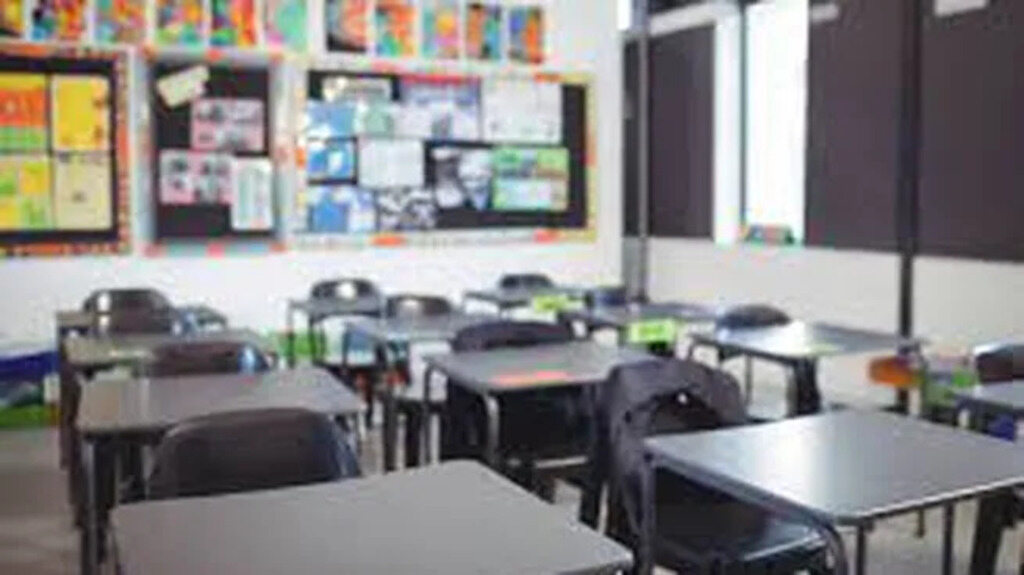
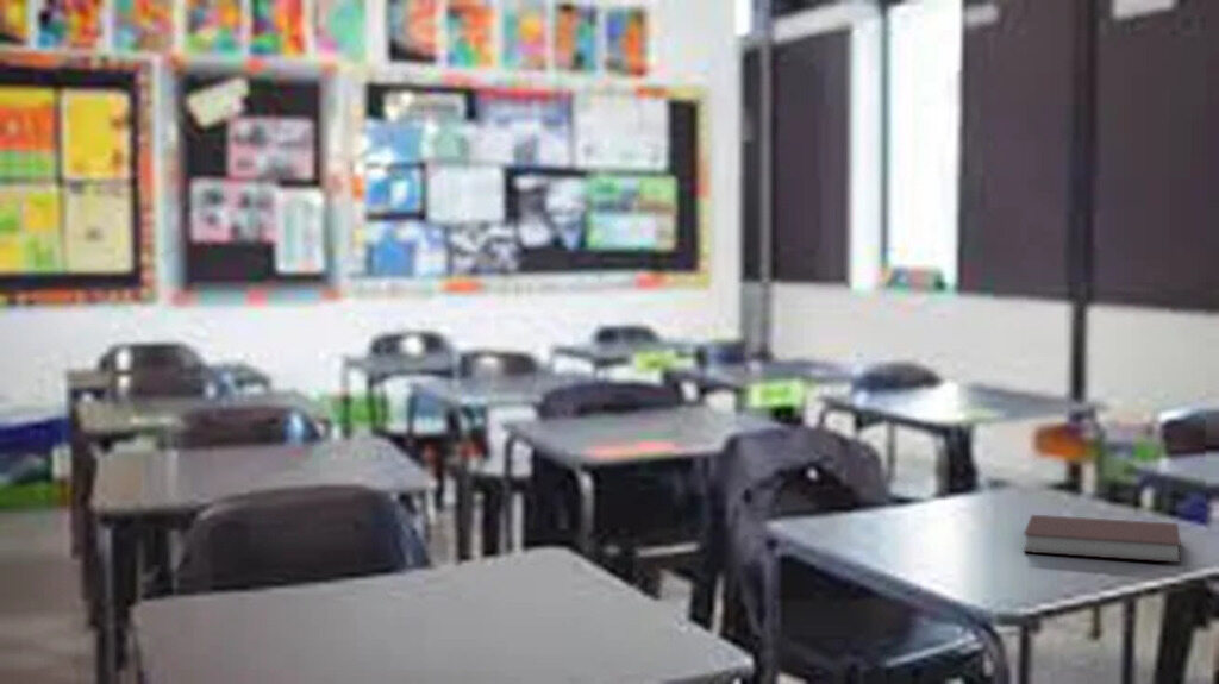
+ notebook [1023,514,1182,564]
